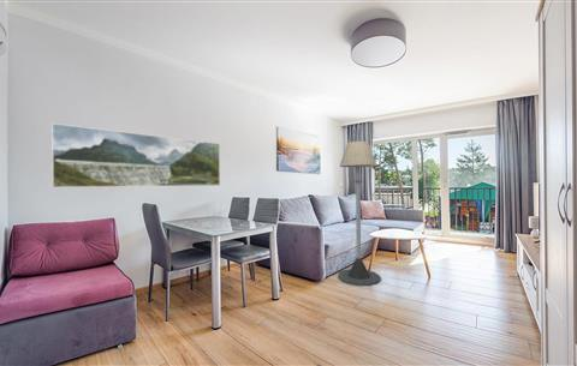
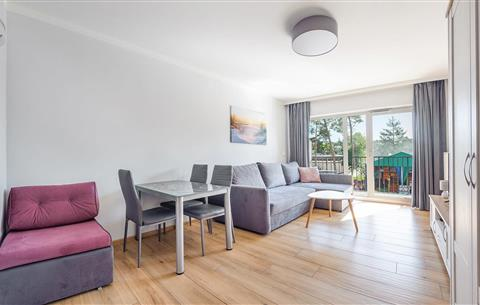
- floor lamp [337,140,382,287]
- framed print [50,122,221,188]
